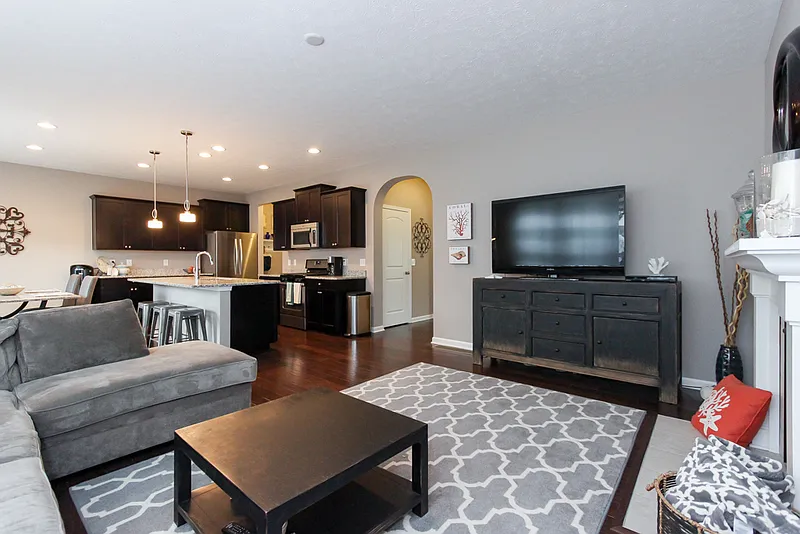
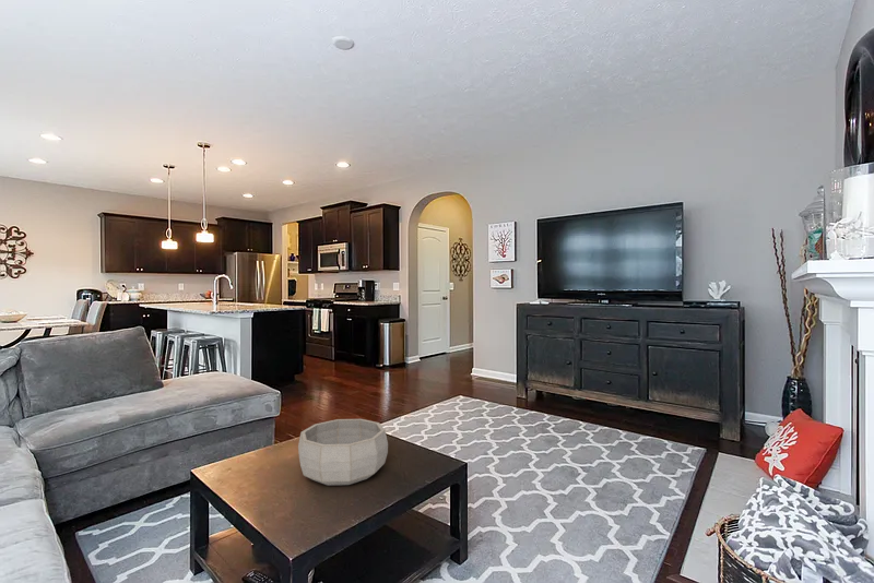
+ decorative bowl [297,418,389,487]
